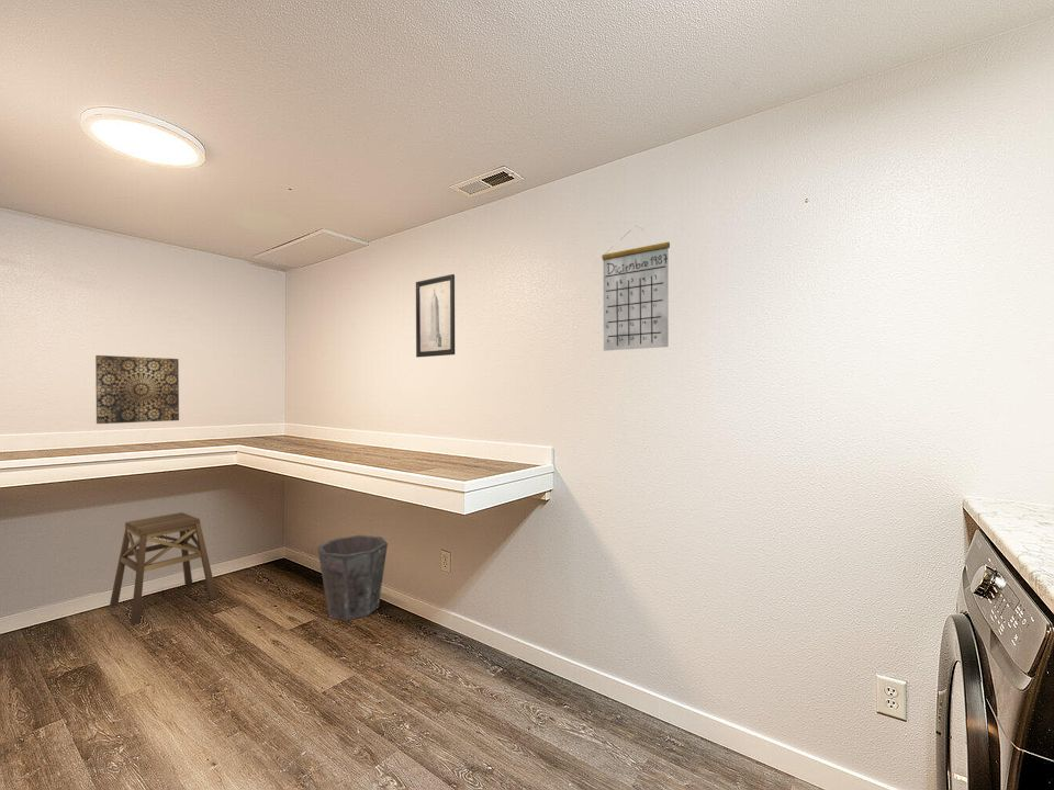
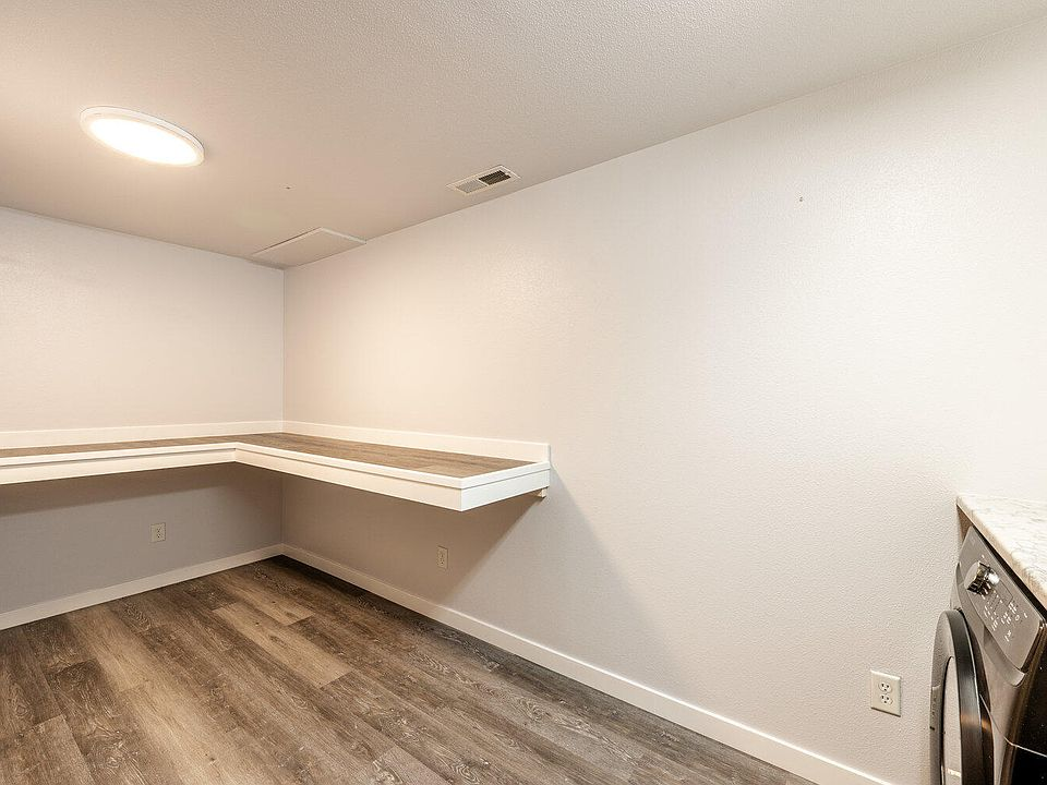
- wall art [415,273,456,359]
- waste bin [316,534,389,621]
- stool [109,511,218,627]
- calendar [601,225,671,352]
- wall art [94,354,180,425]
